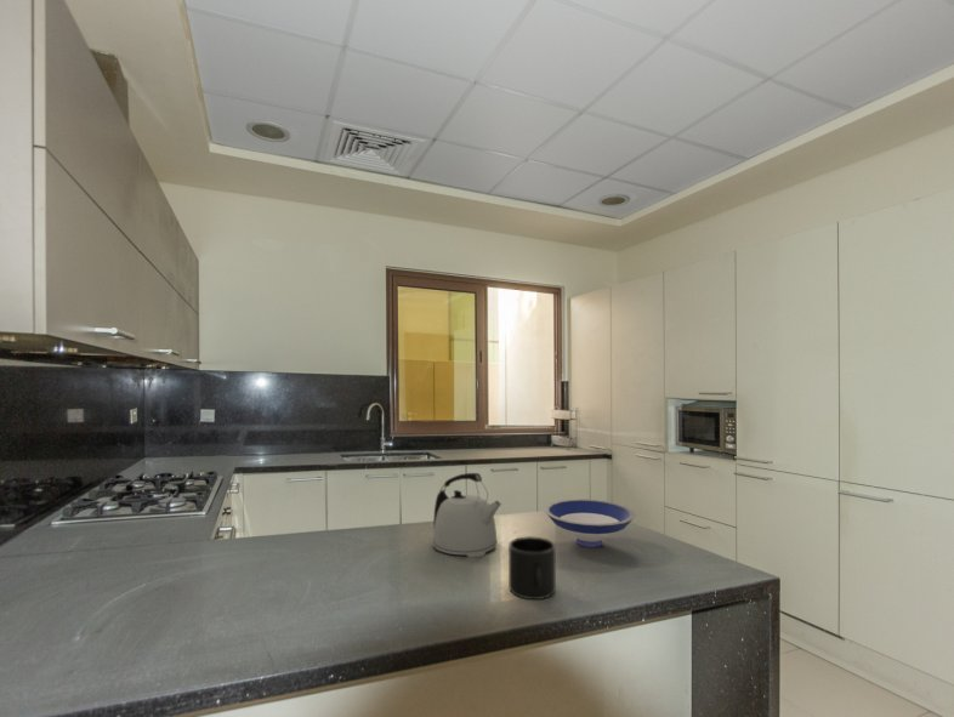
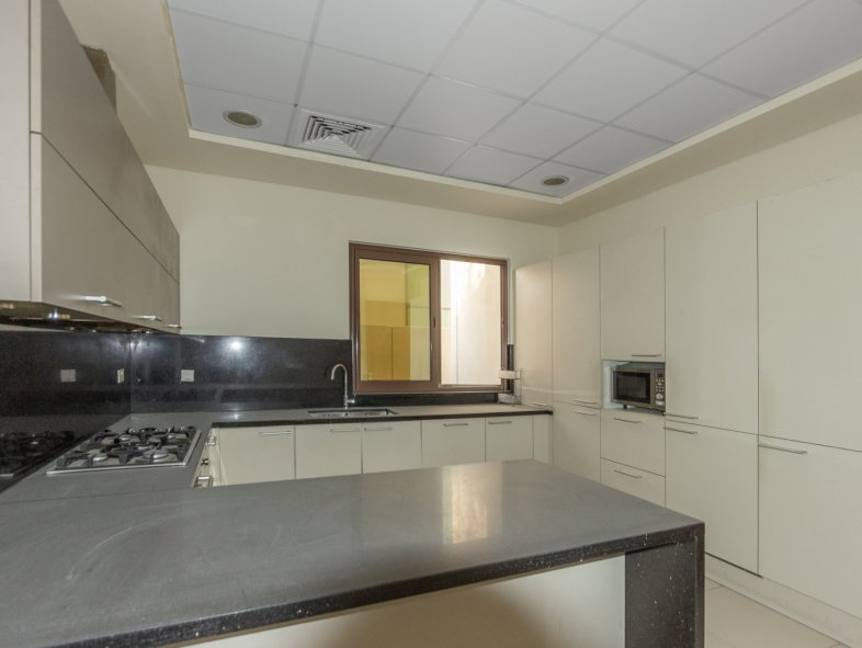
- kettle [432,472,502,558]
- bowl [544,497,637,548]
- mug [507,535,557,601]
